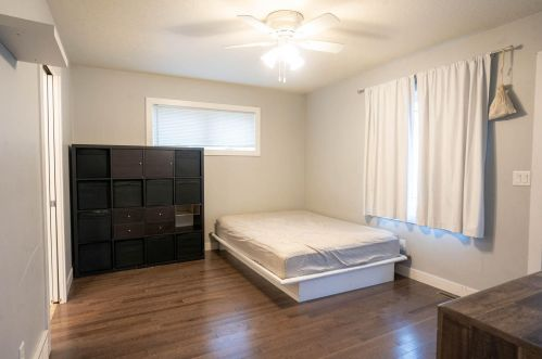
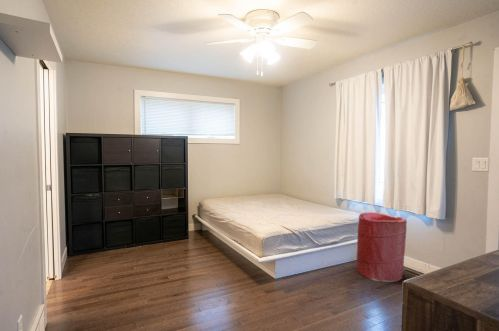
+ laundry hamper [355,211,408,283]
